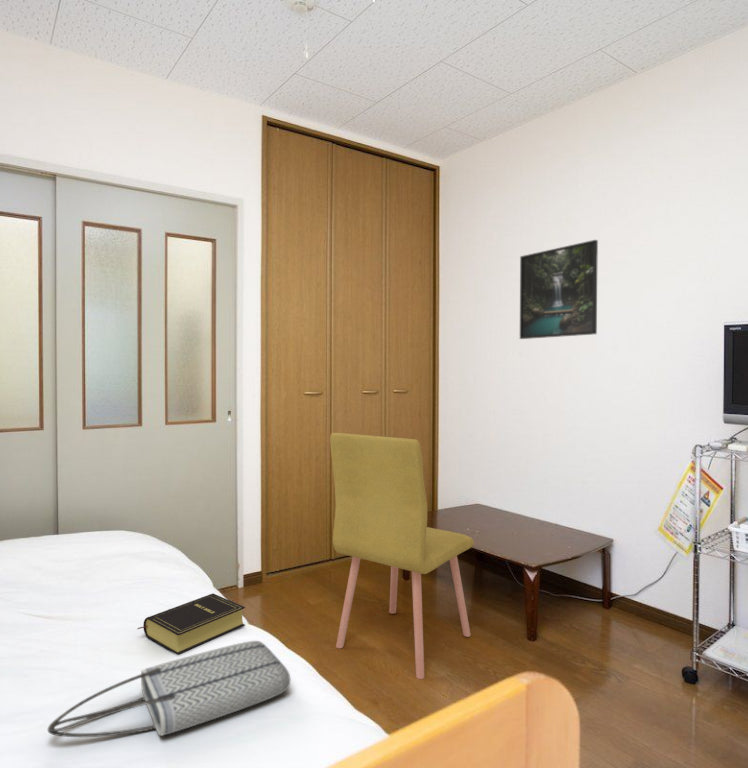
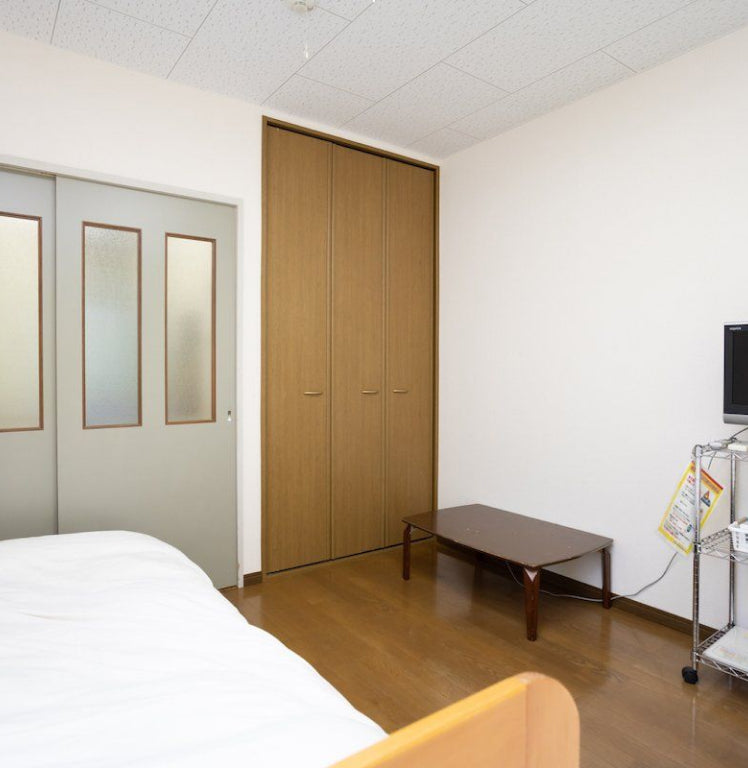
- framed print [519,239,599,340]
- book [137,593,246,656]
- chair [329,432,475,680]
- tote bag [47,640,291,738]
